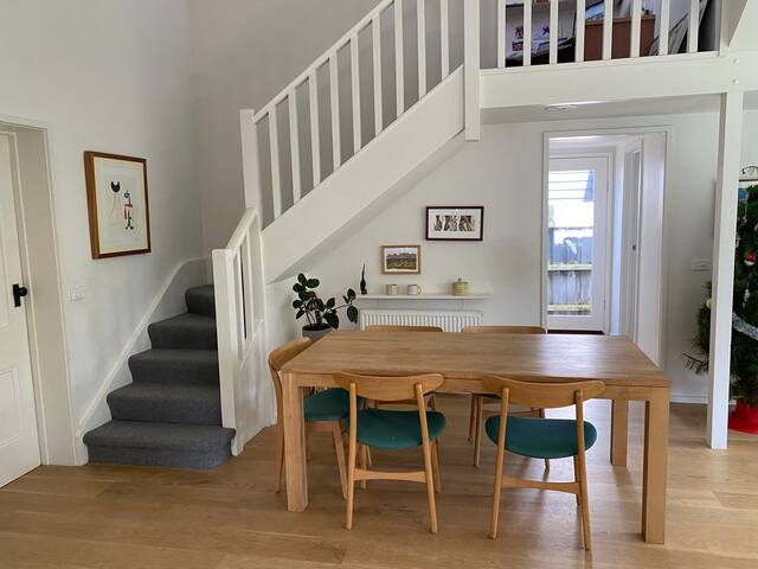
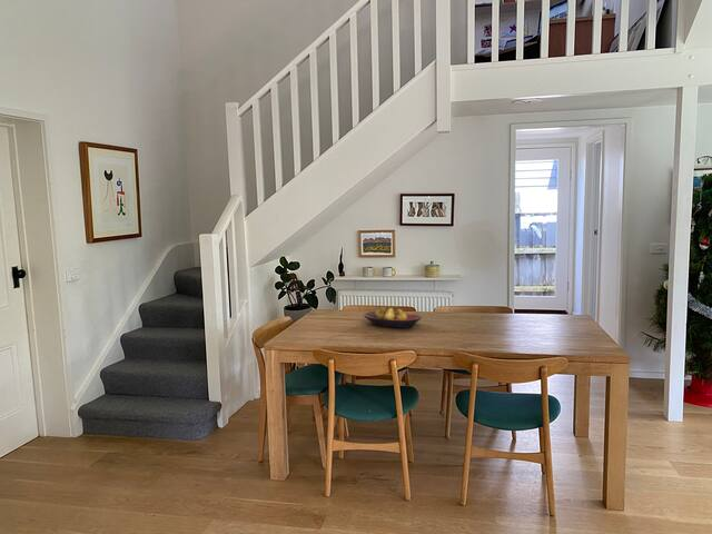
+ fruit bowl [362,306,424,329]
